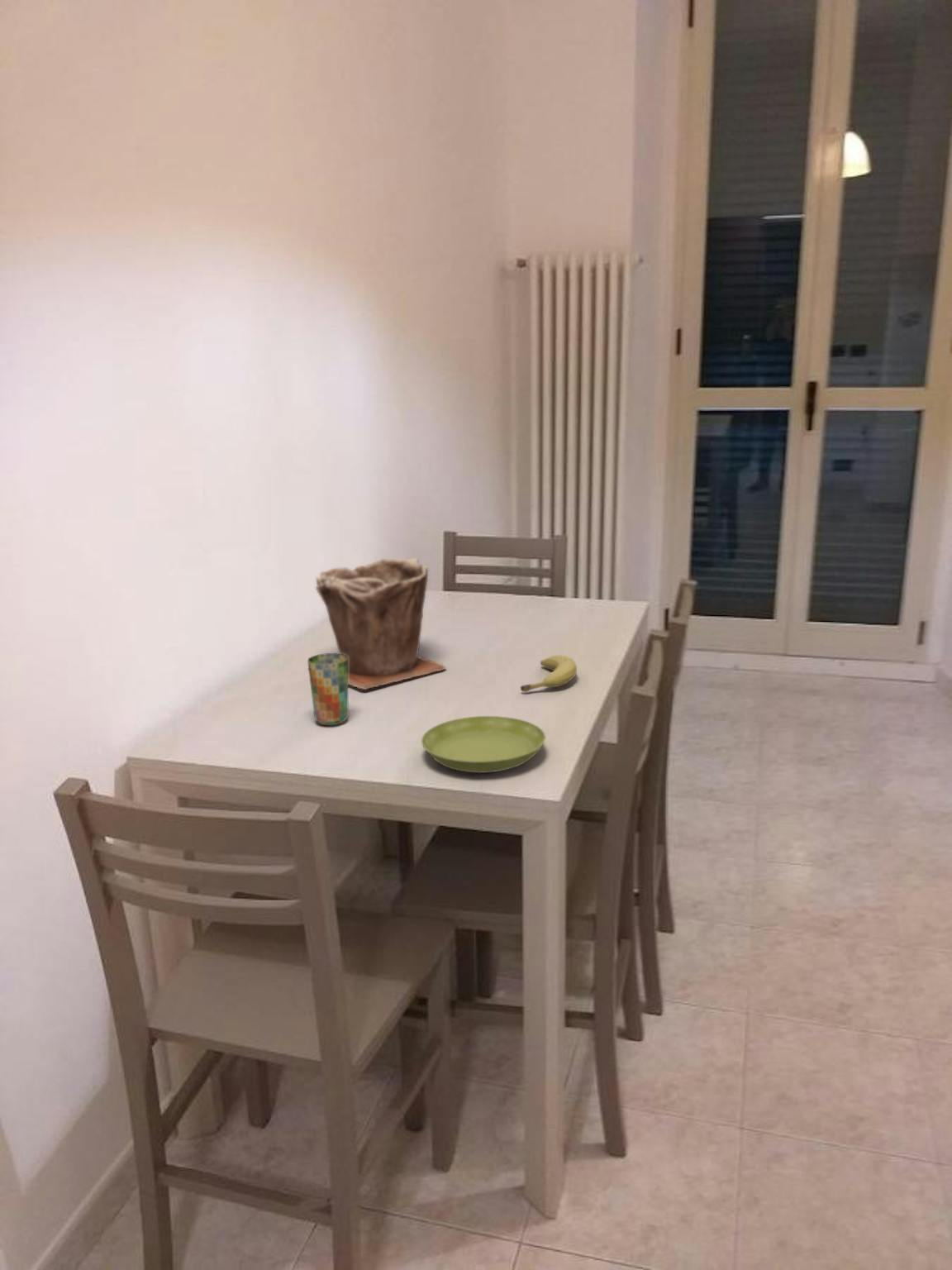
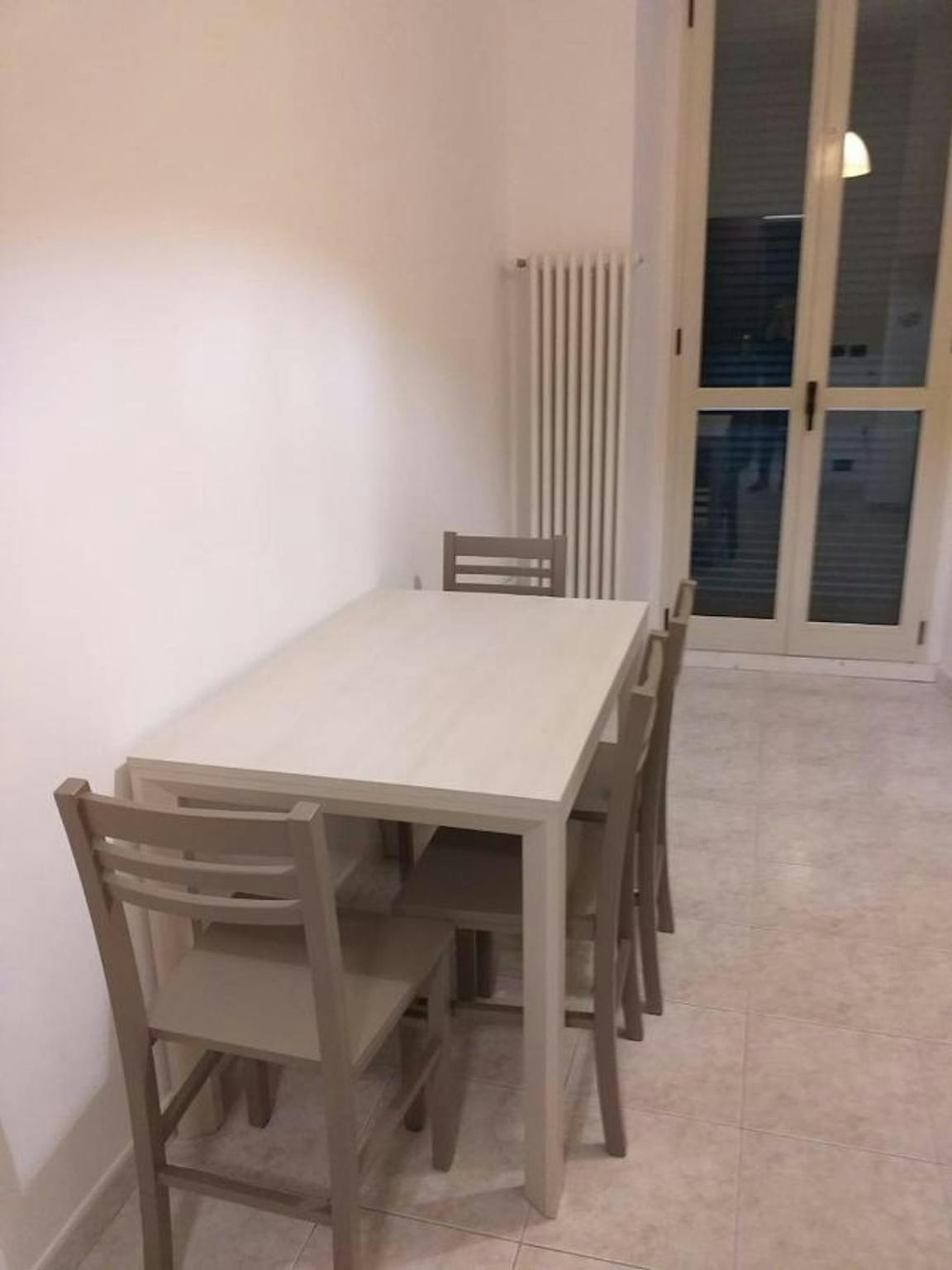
- cup [307,652,350,726]
- fruit [520,655,578,693]
- plant pot [315,557,447,691]
- saucer [421,715,546,774]
